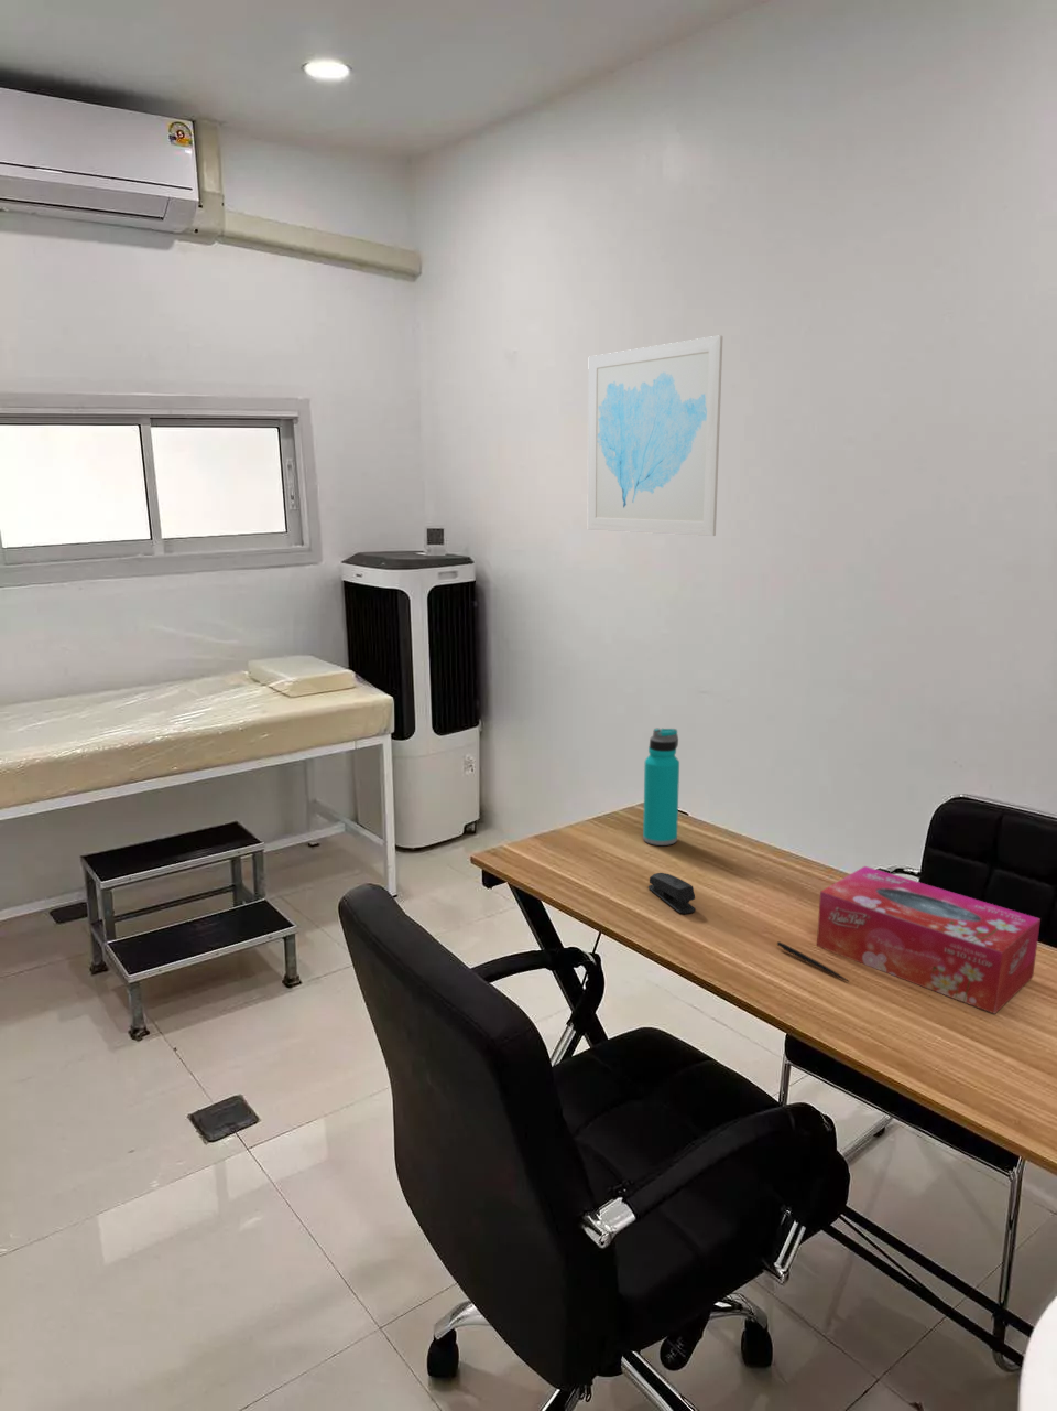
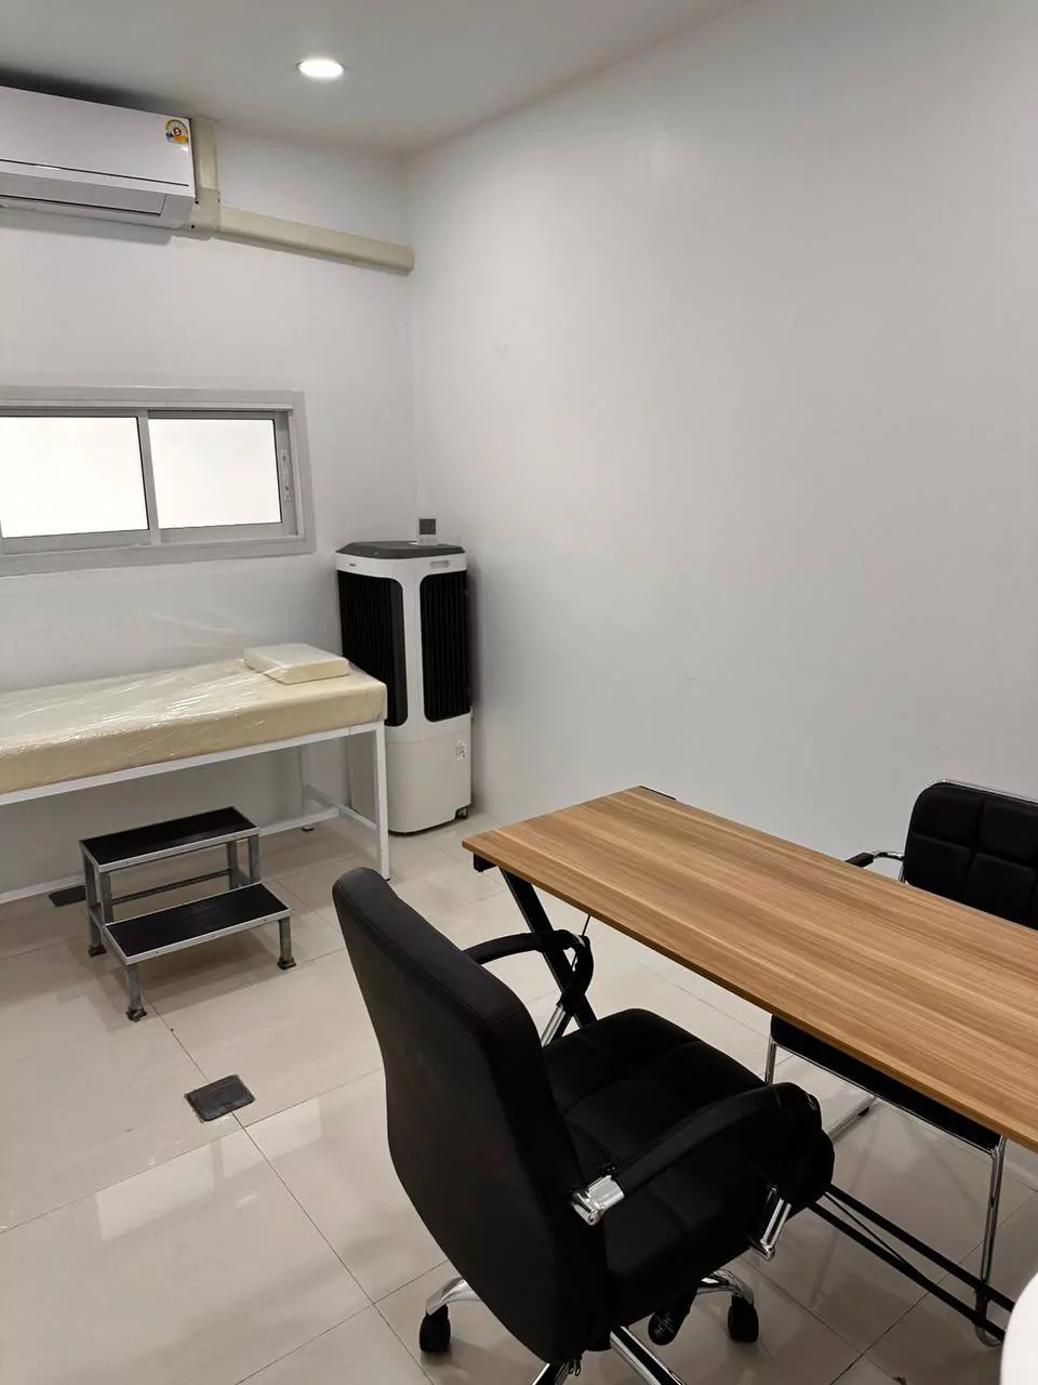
- pen [776,940,852,983]
- stapler [647,872,697,915]
- water bottle [642,728,681,847]
- tissue box [816,865,1041,1015]
- wall art [587,334,724,537]
